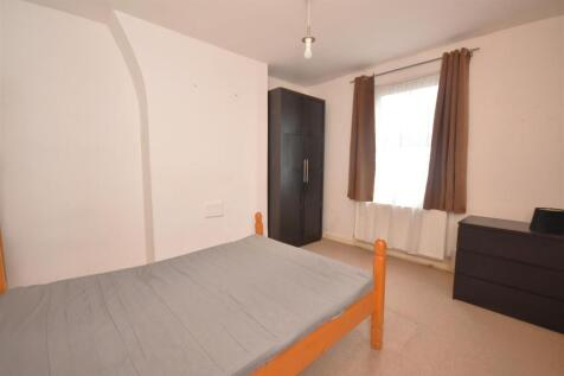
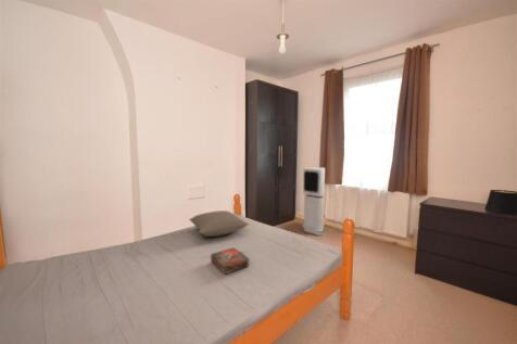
+ book [210,246,250,276]
+ pillow [188,209,250,238]
+ air purifier [301,167,326,237]
